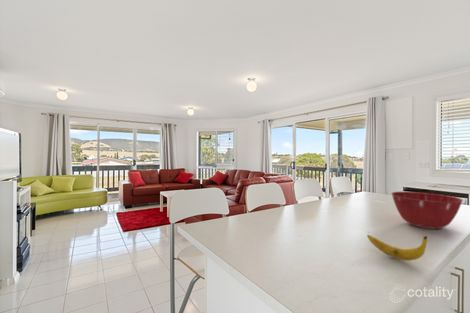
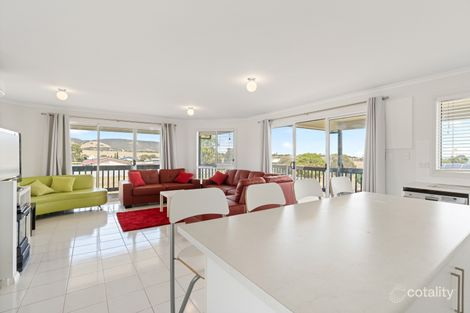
- mixing bowl [390,191,464,230]
- banana [367,234,428,262]
